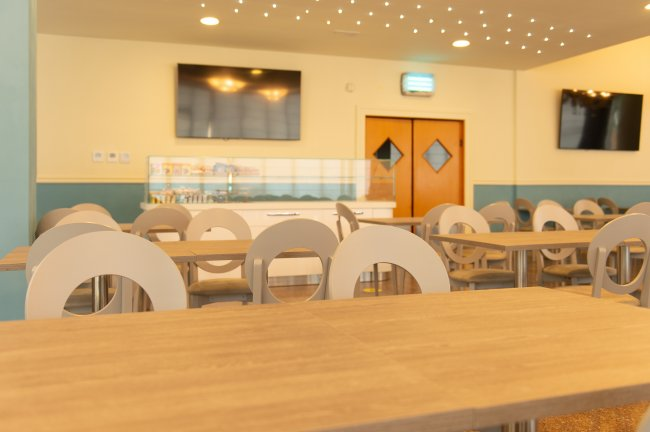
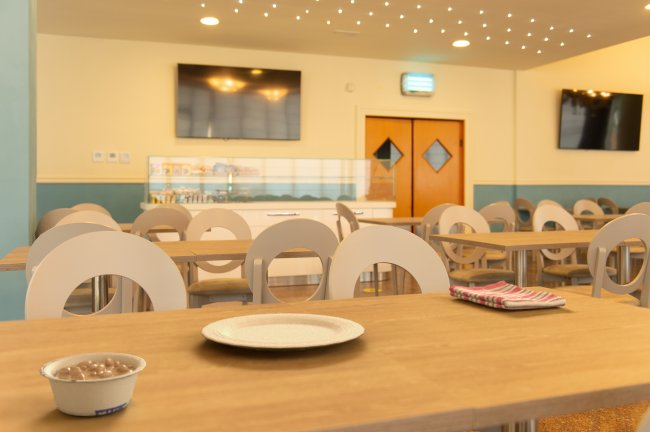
+ dish towel [448,280,567,310]
+ legume [39,352,147,417]
+ plate [200,312,365,353]
